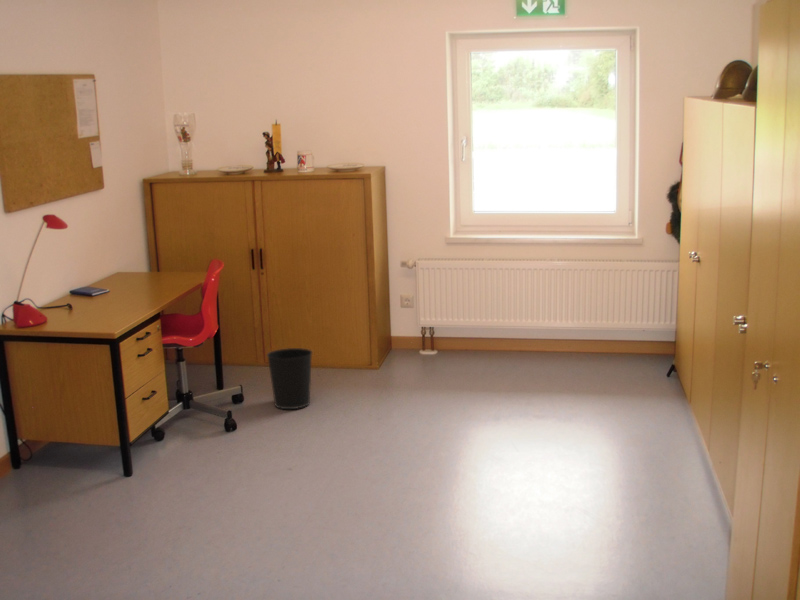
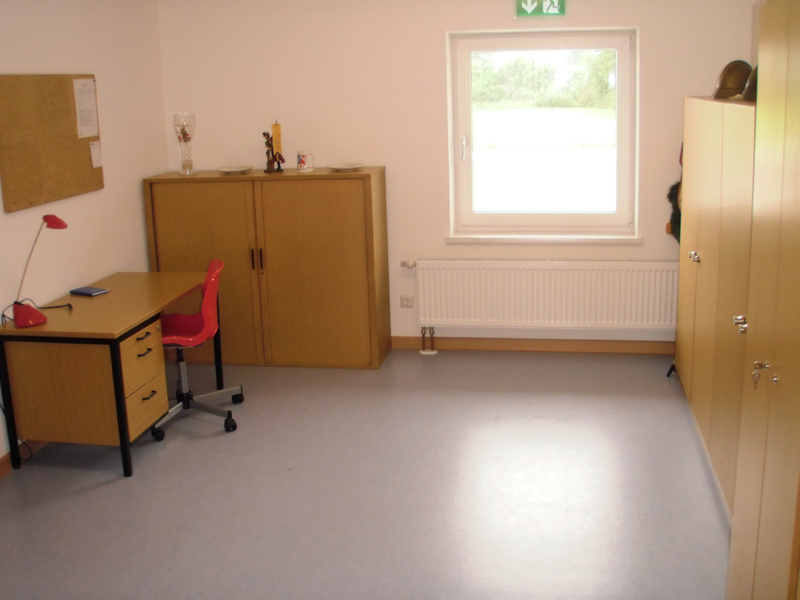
- wastebasket [266,347,314,410]
